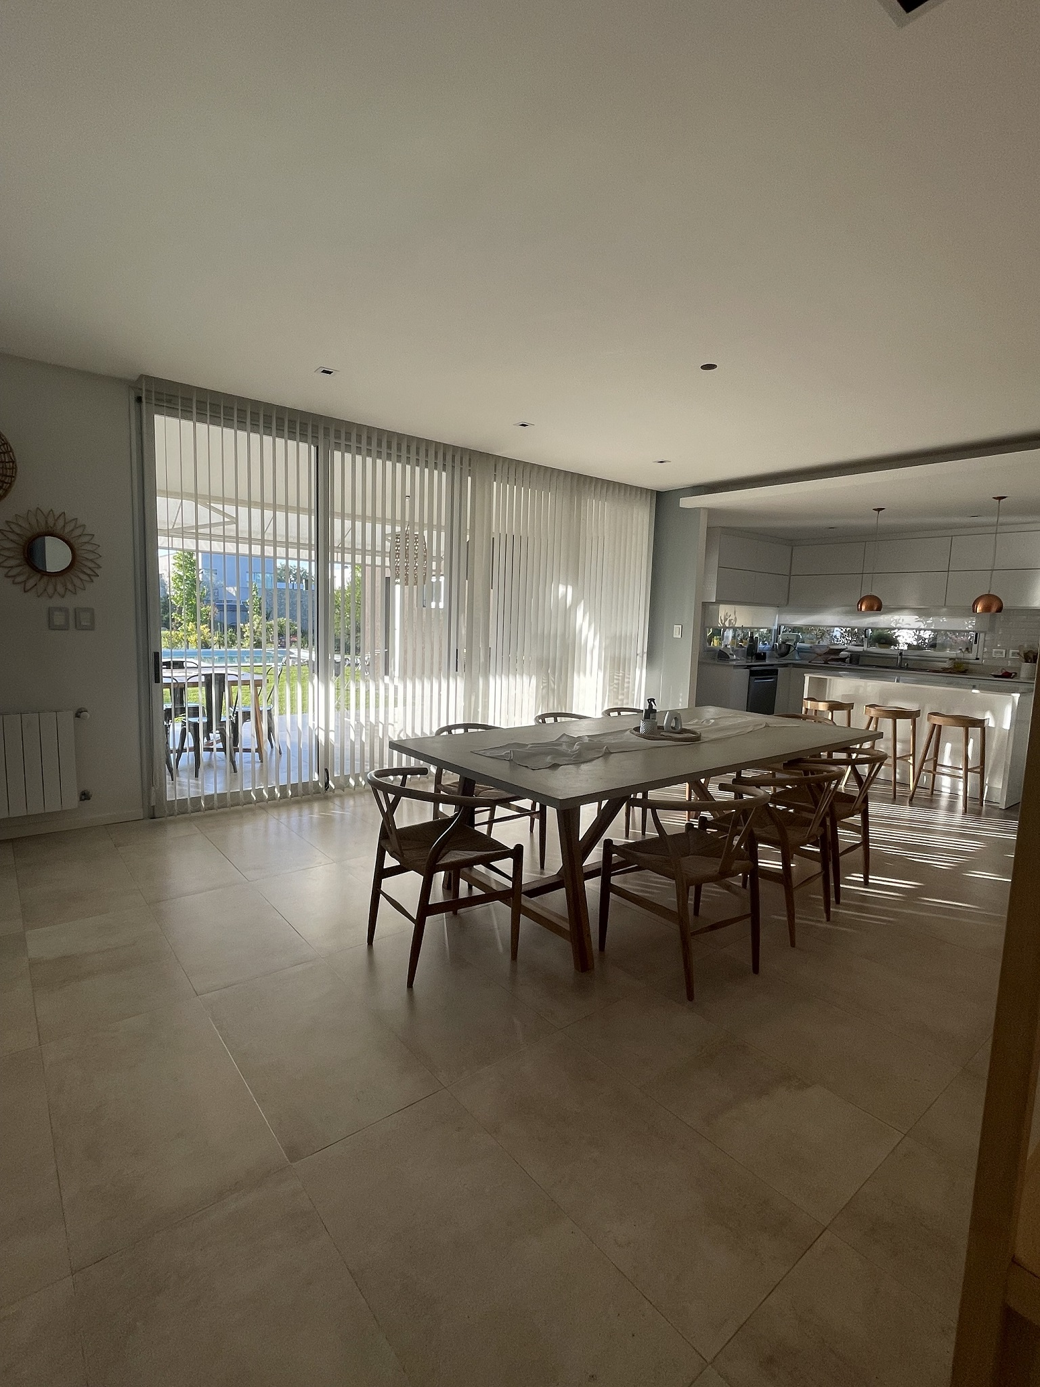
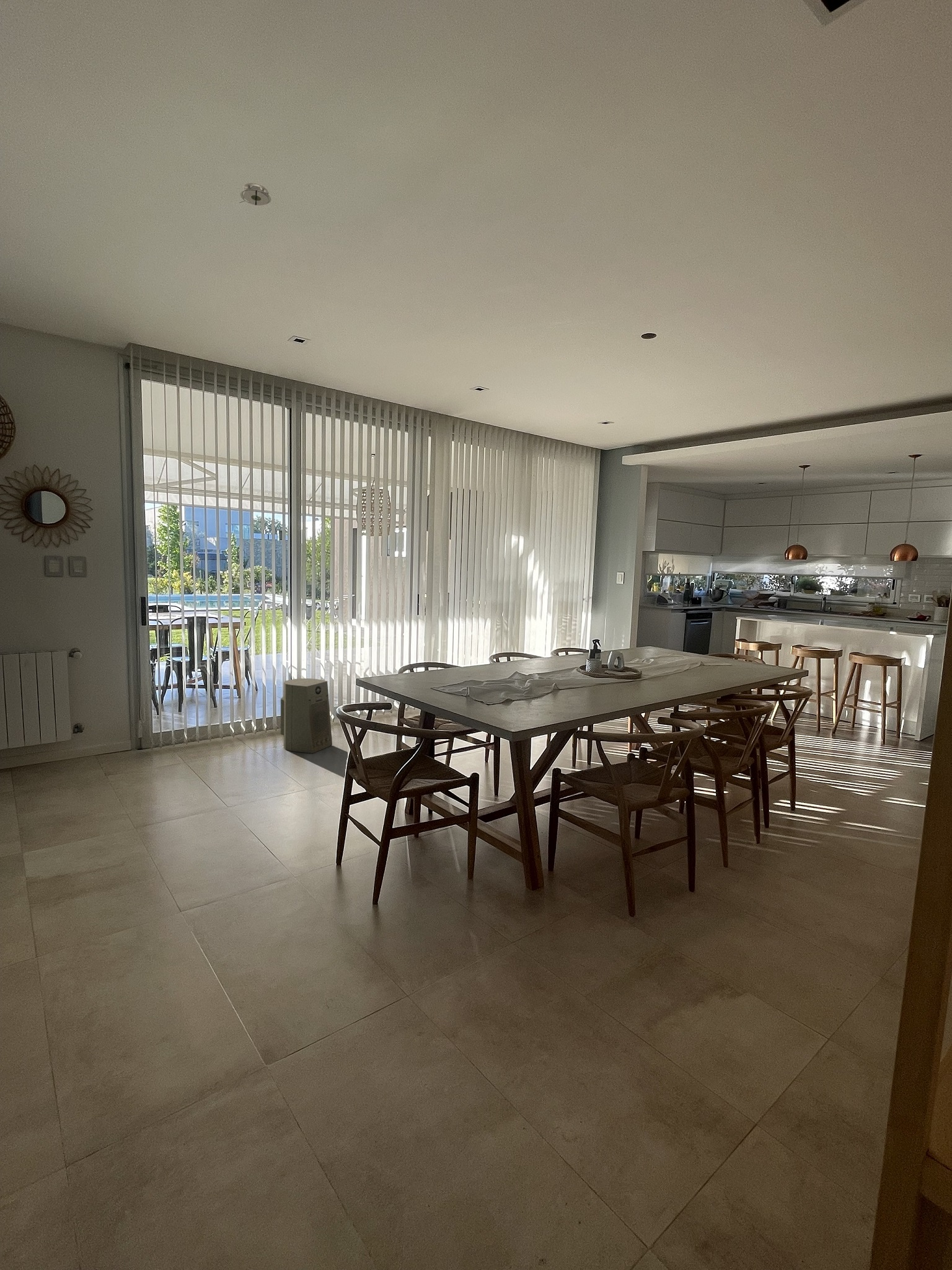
+ smoke detector [239,182,272,206]
+ fan [280,678,333,754]
